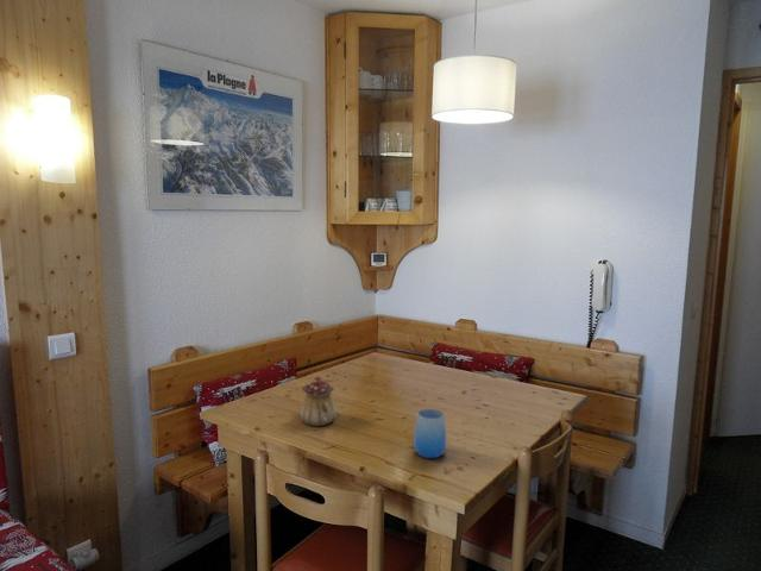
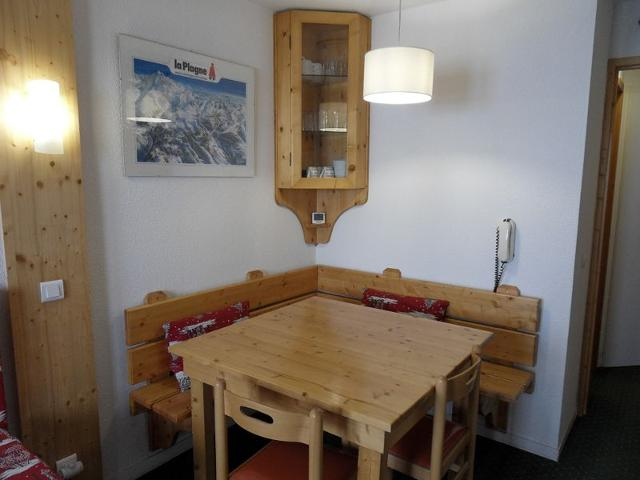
- cup [413,408,447,459]
- teapot [298,375,338,427]
